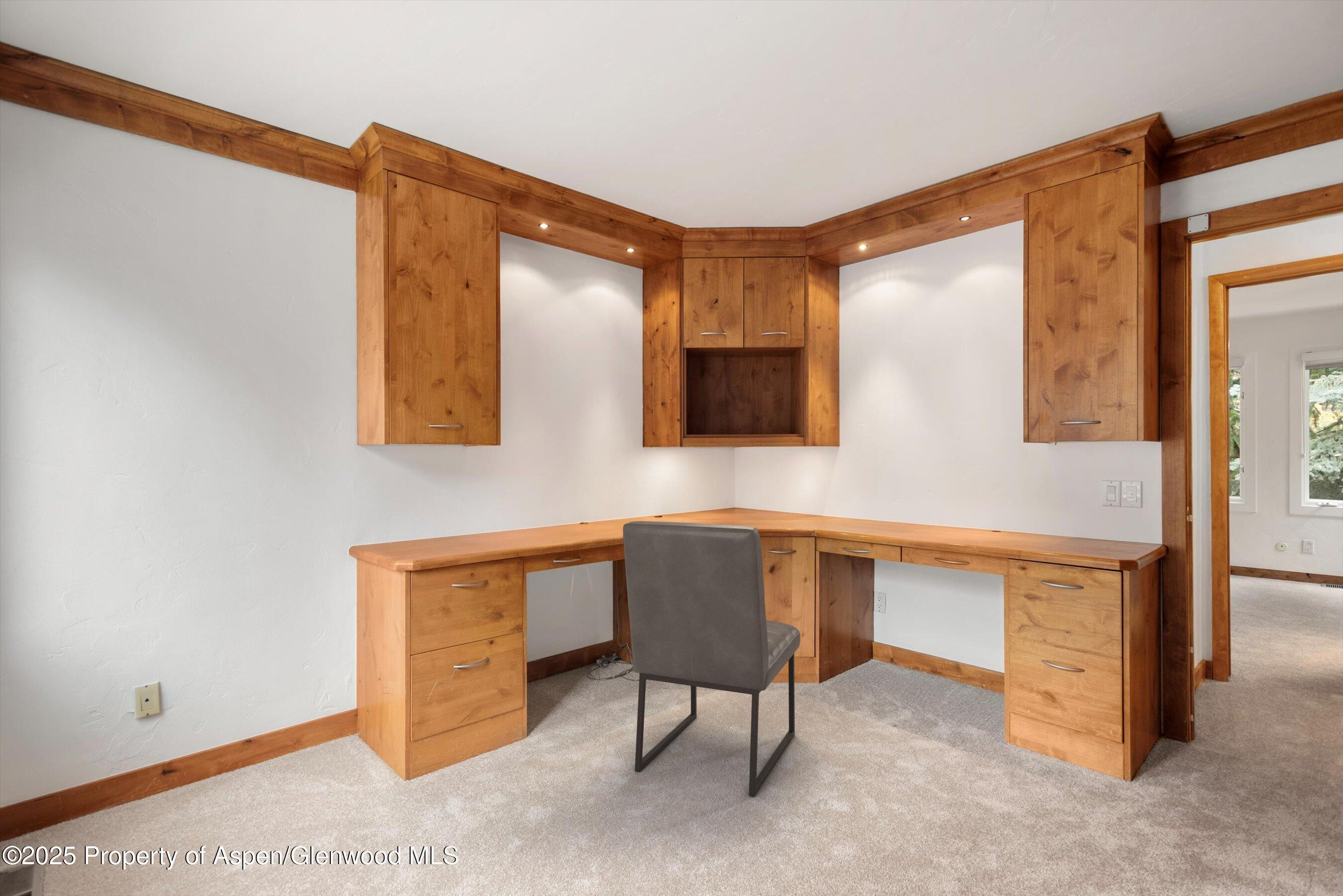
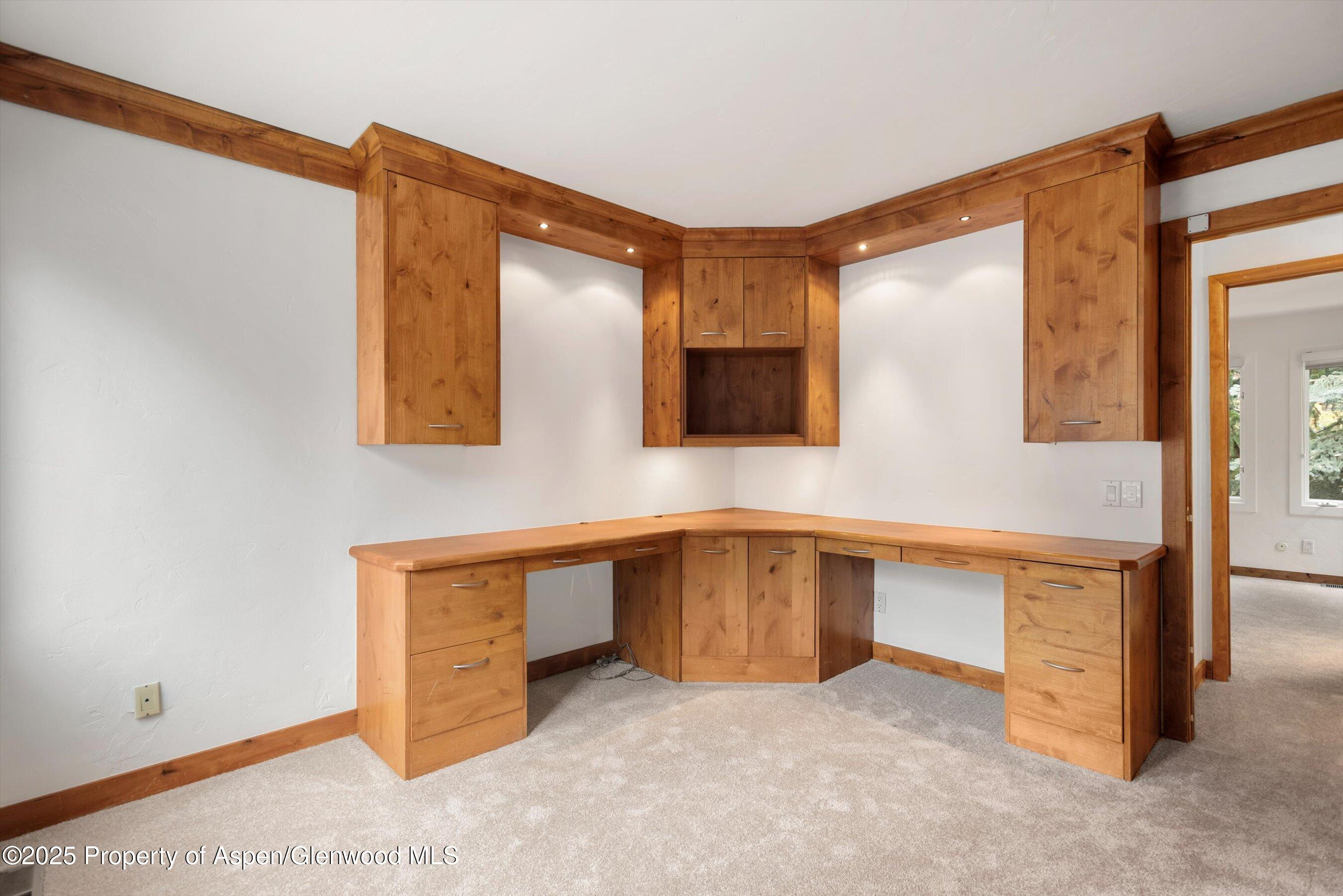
- chair [622,521,801,797]
